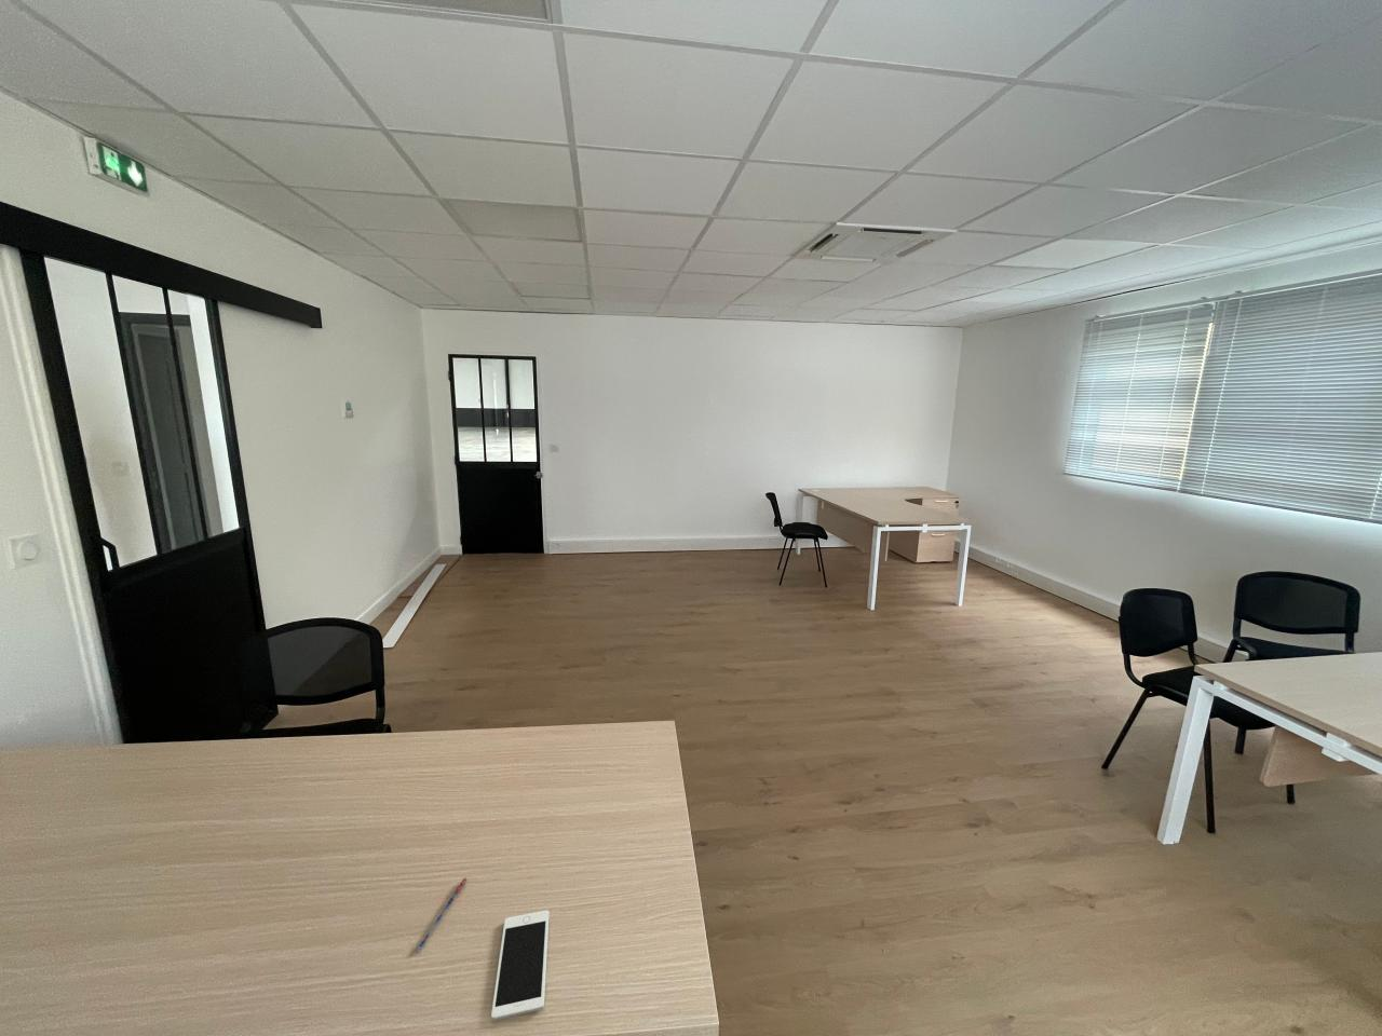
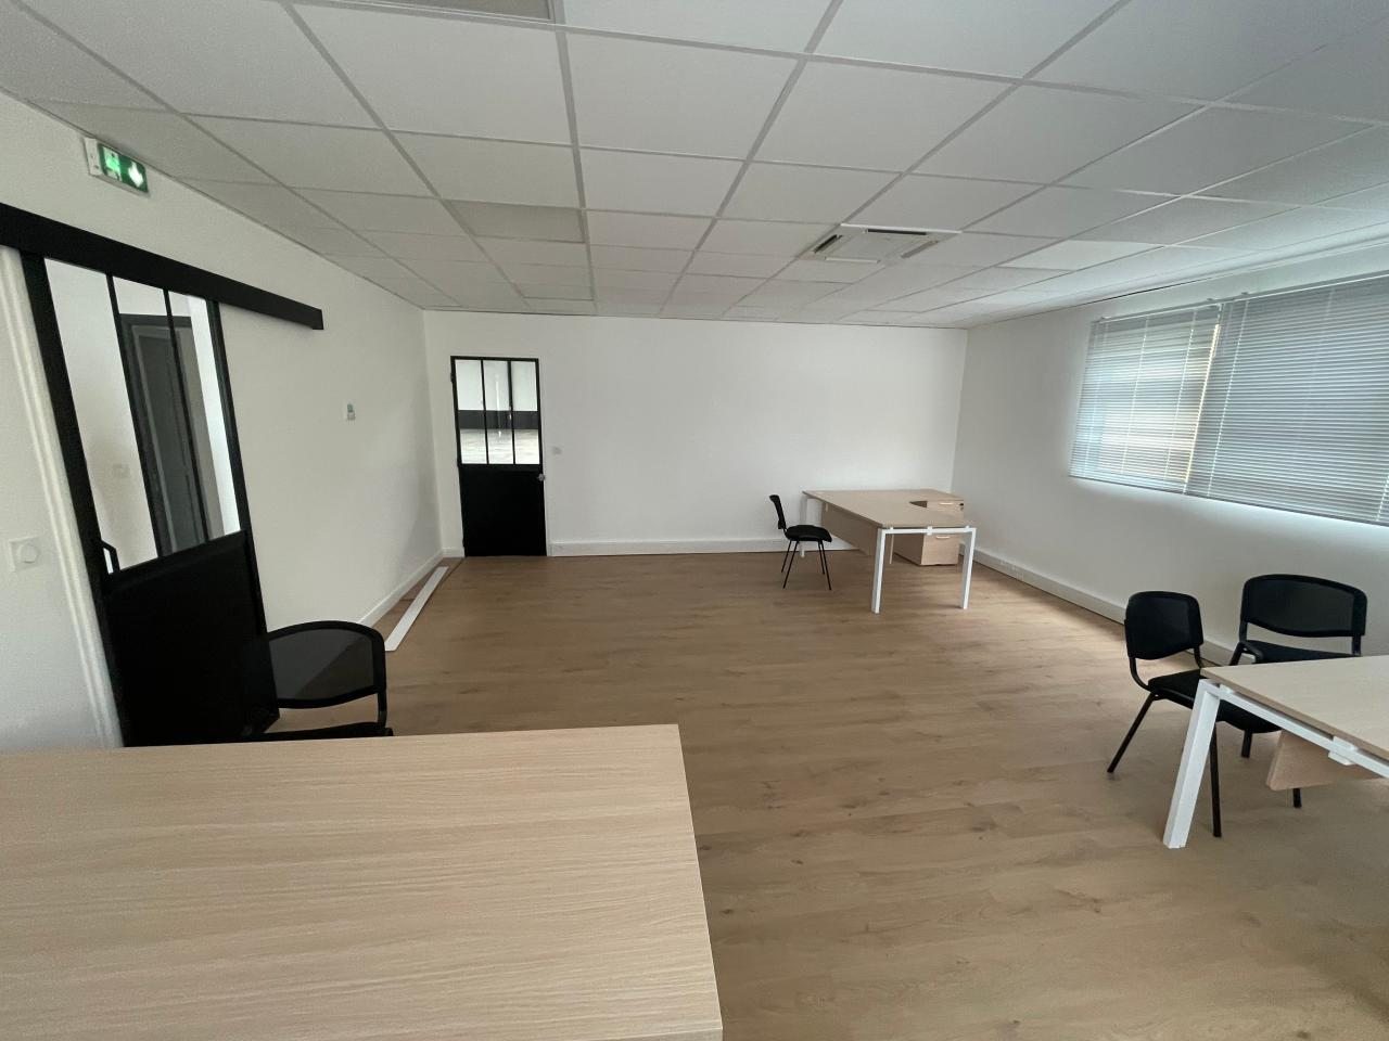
- cell phone [490,910,551,1021]
- pen [415,877,469,953]
